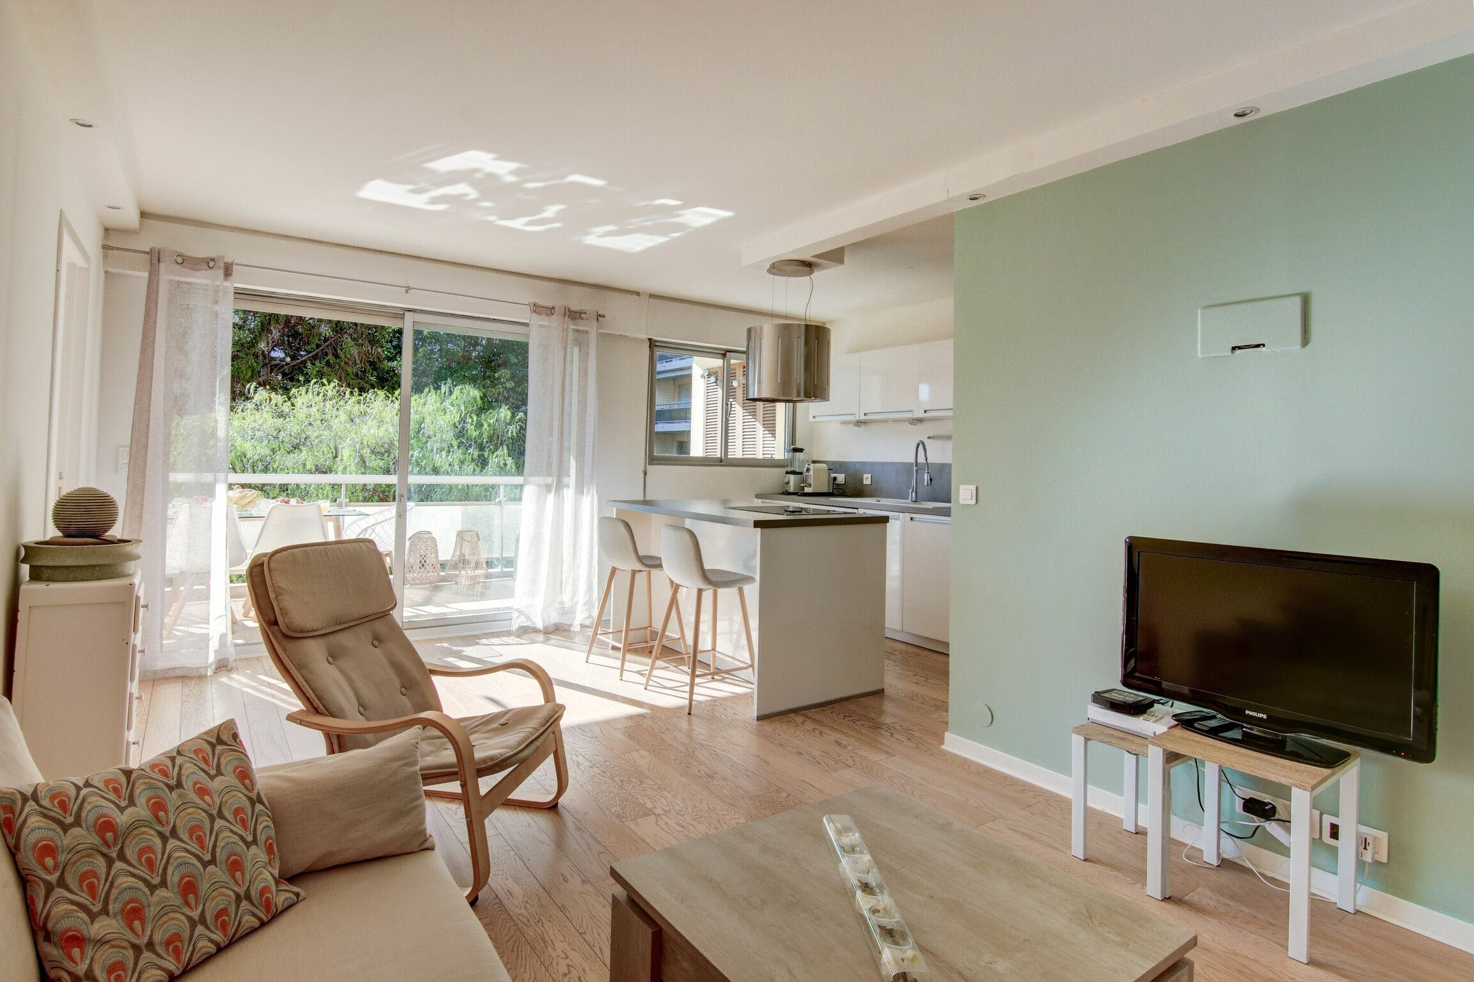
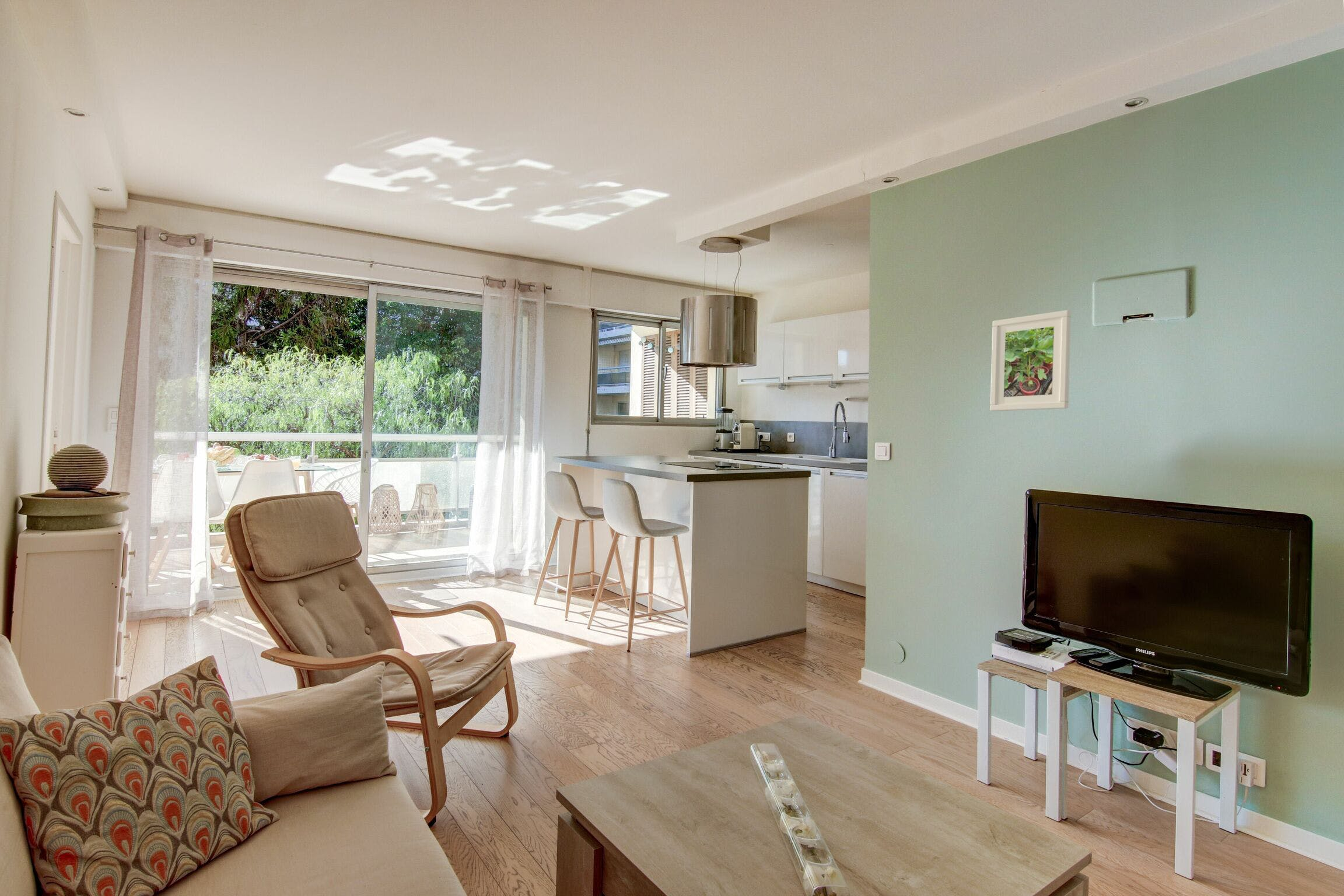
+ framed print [989,310,1072,412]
